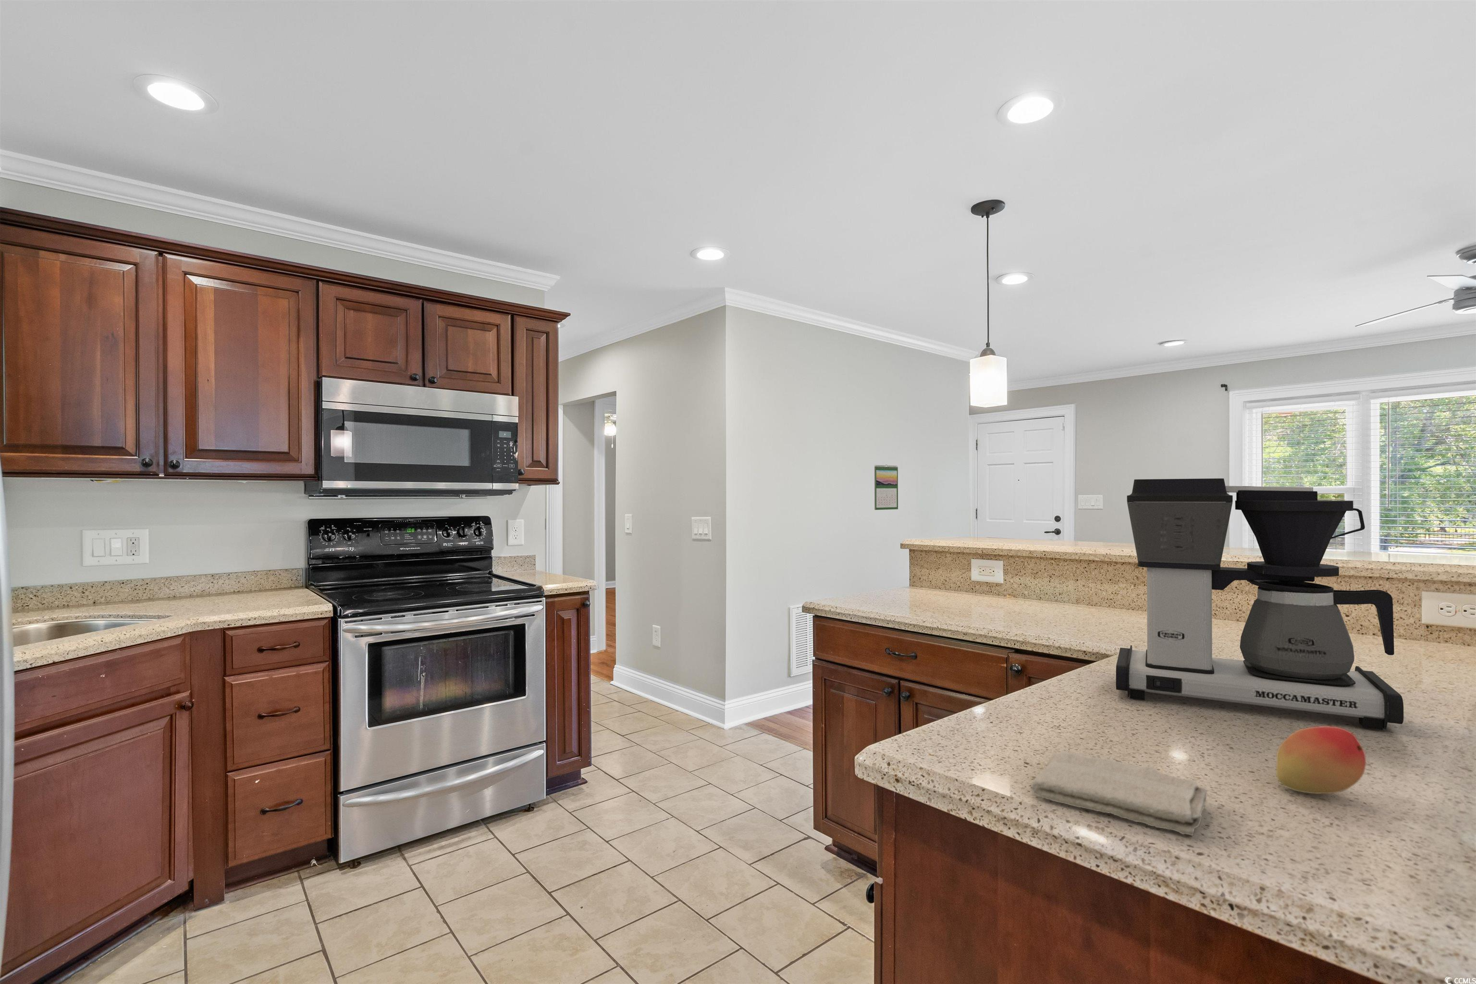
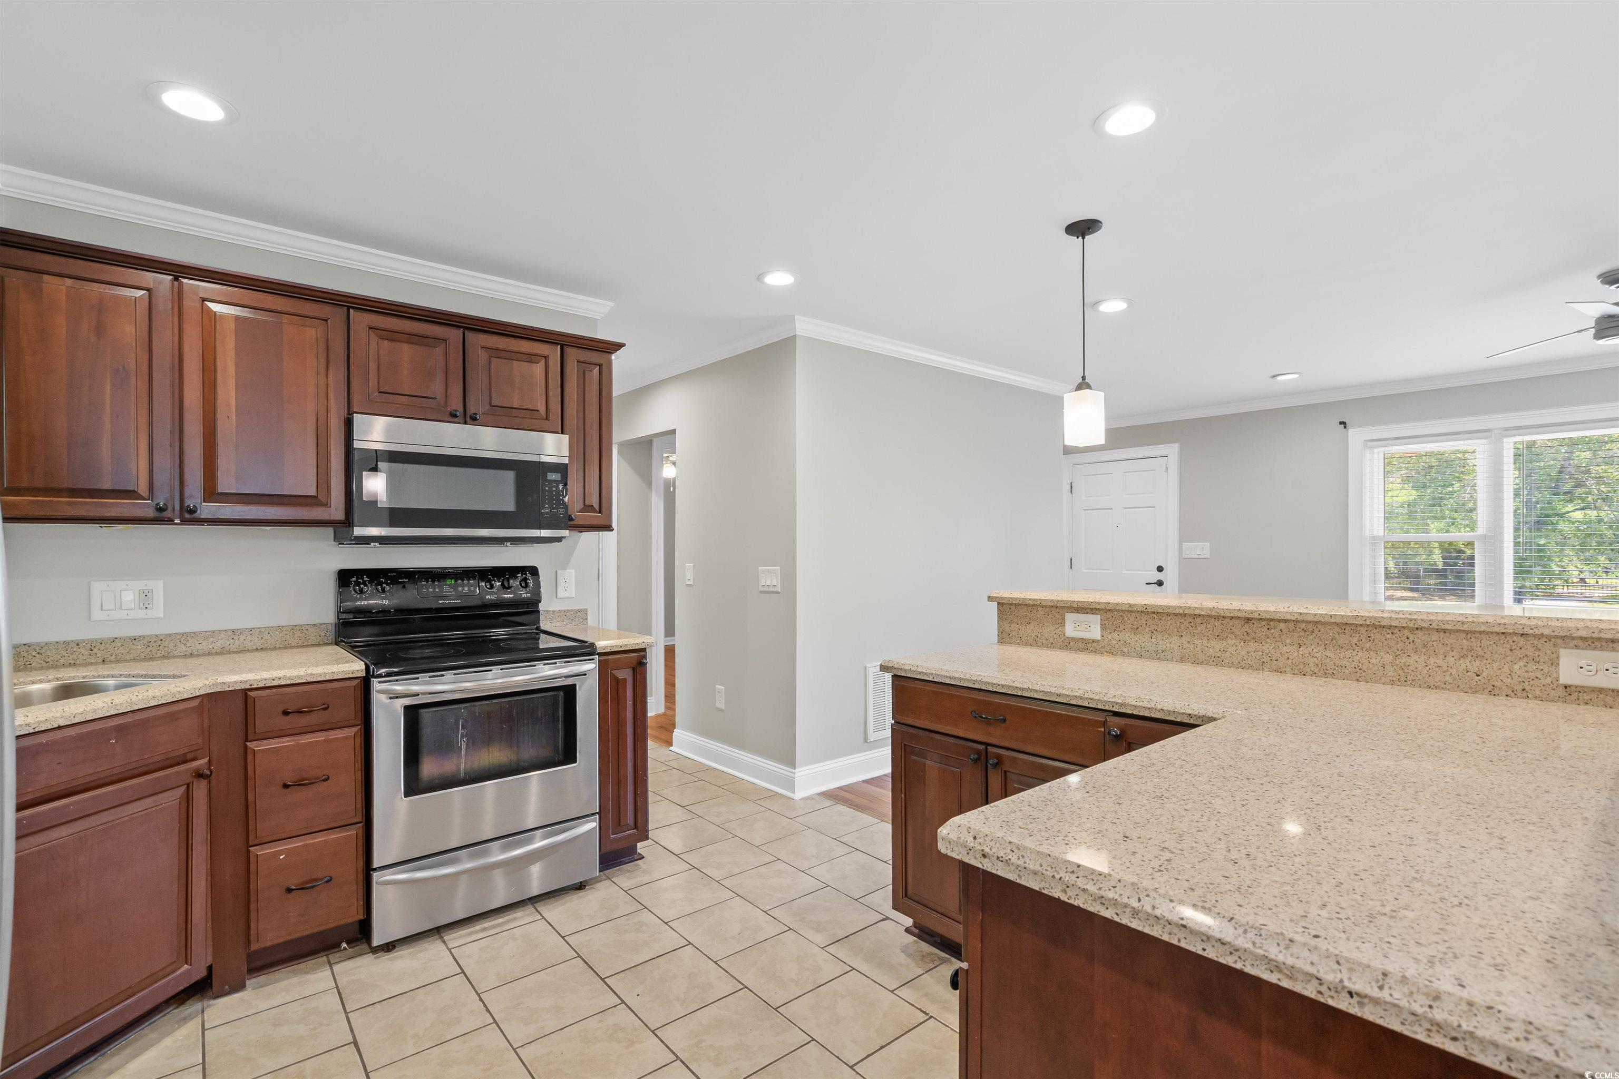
- calendar [874,465,898,511]
- coffee maker [1116,478,1404,730]
- washcloth [1031,751,1207,836]
- fruit [1276,726,1366,794]
